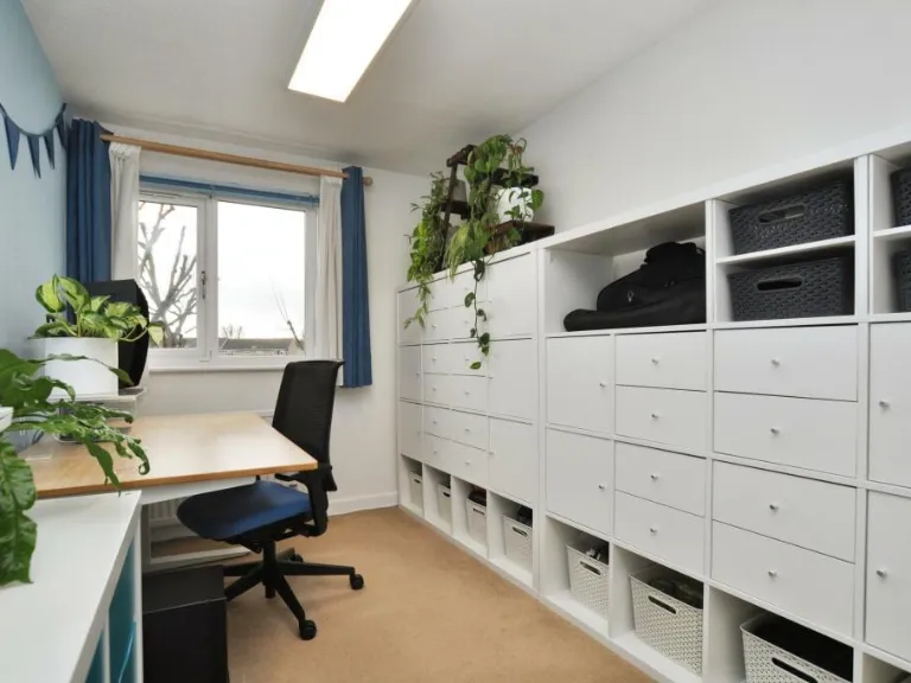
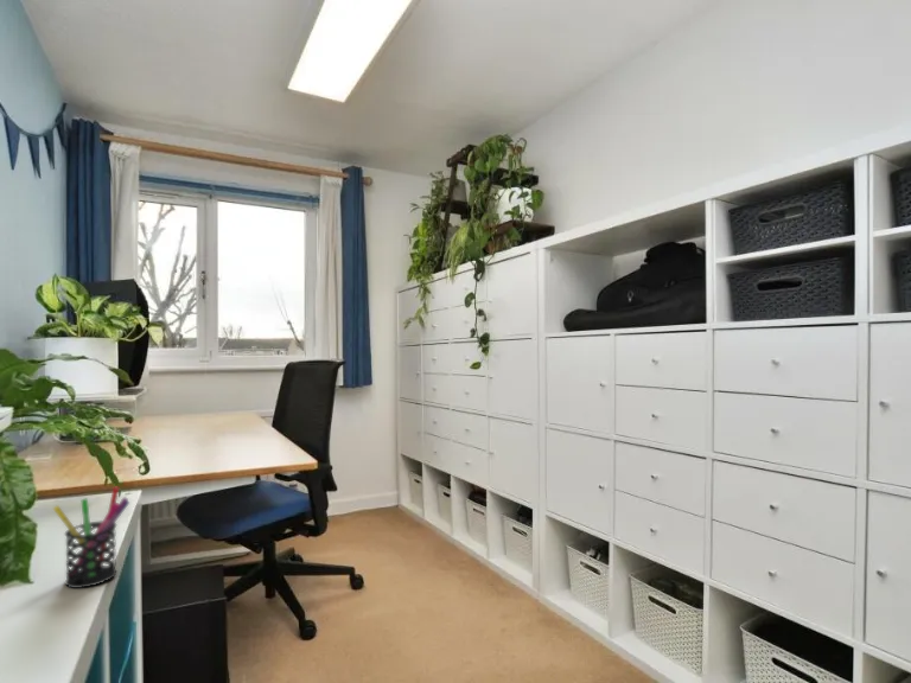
+ pen holder [52,486,130,589]
